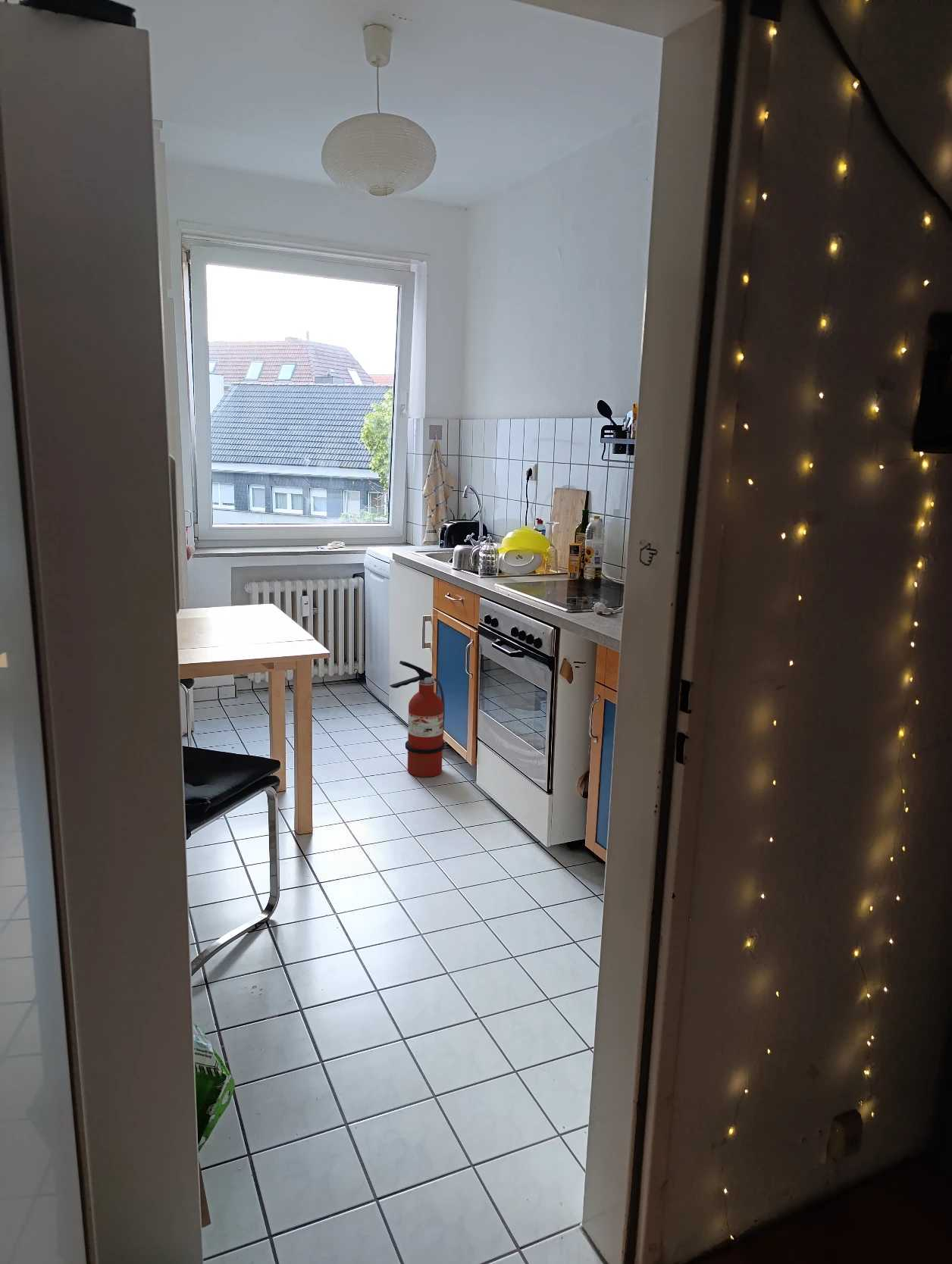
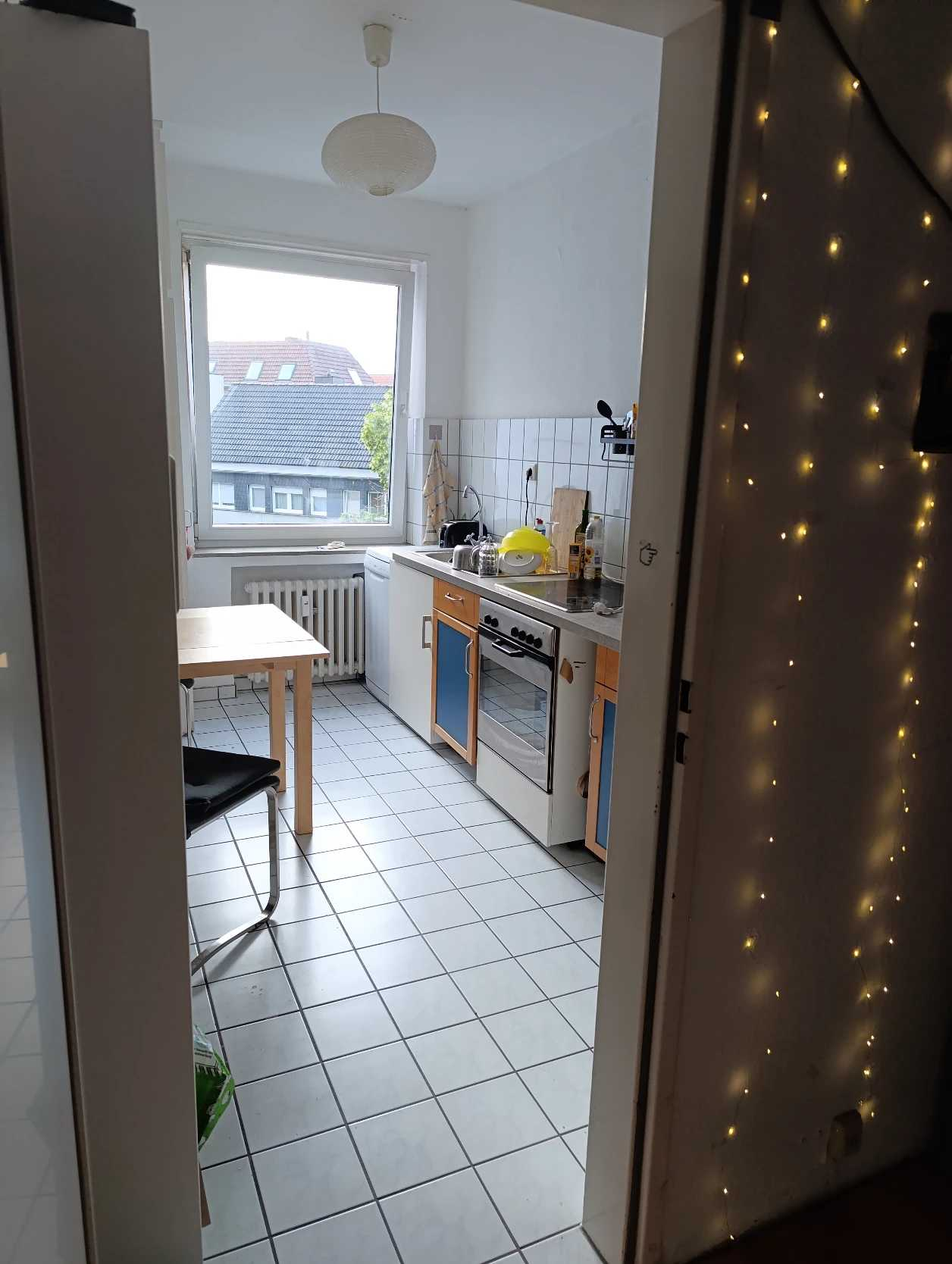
- fire extinguisher [390,660,446,777]
